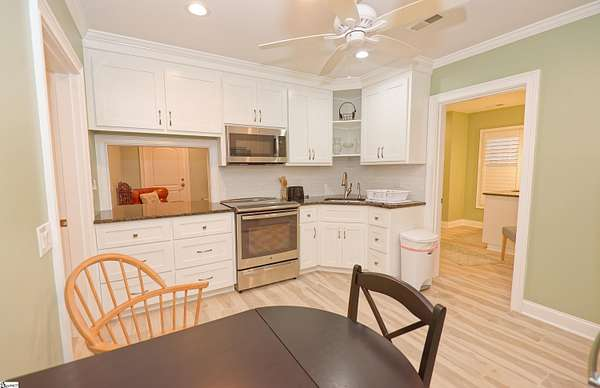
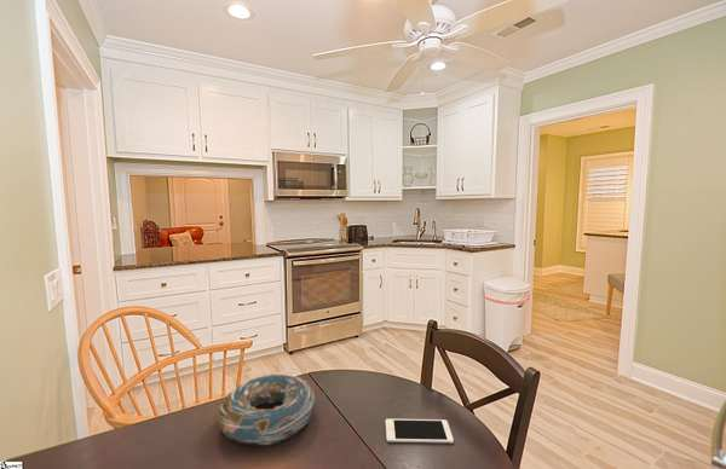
+ decorative bowl [217,372,317,446]
+ cell phone [385,418,455,445]
